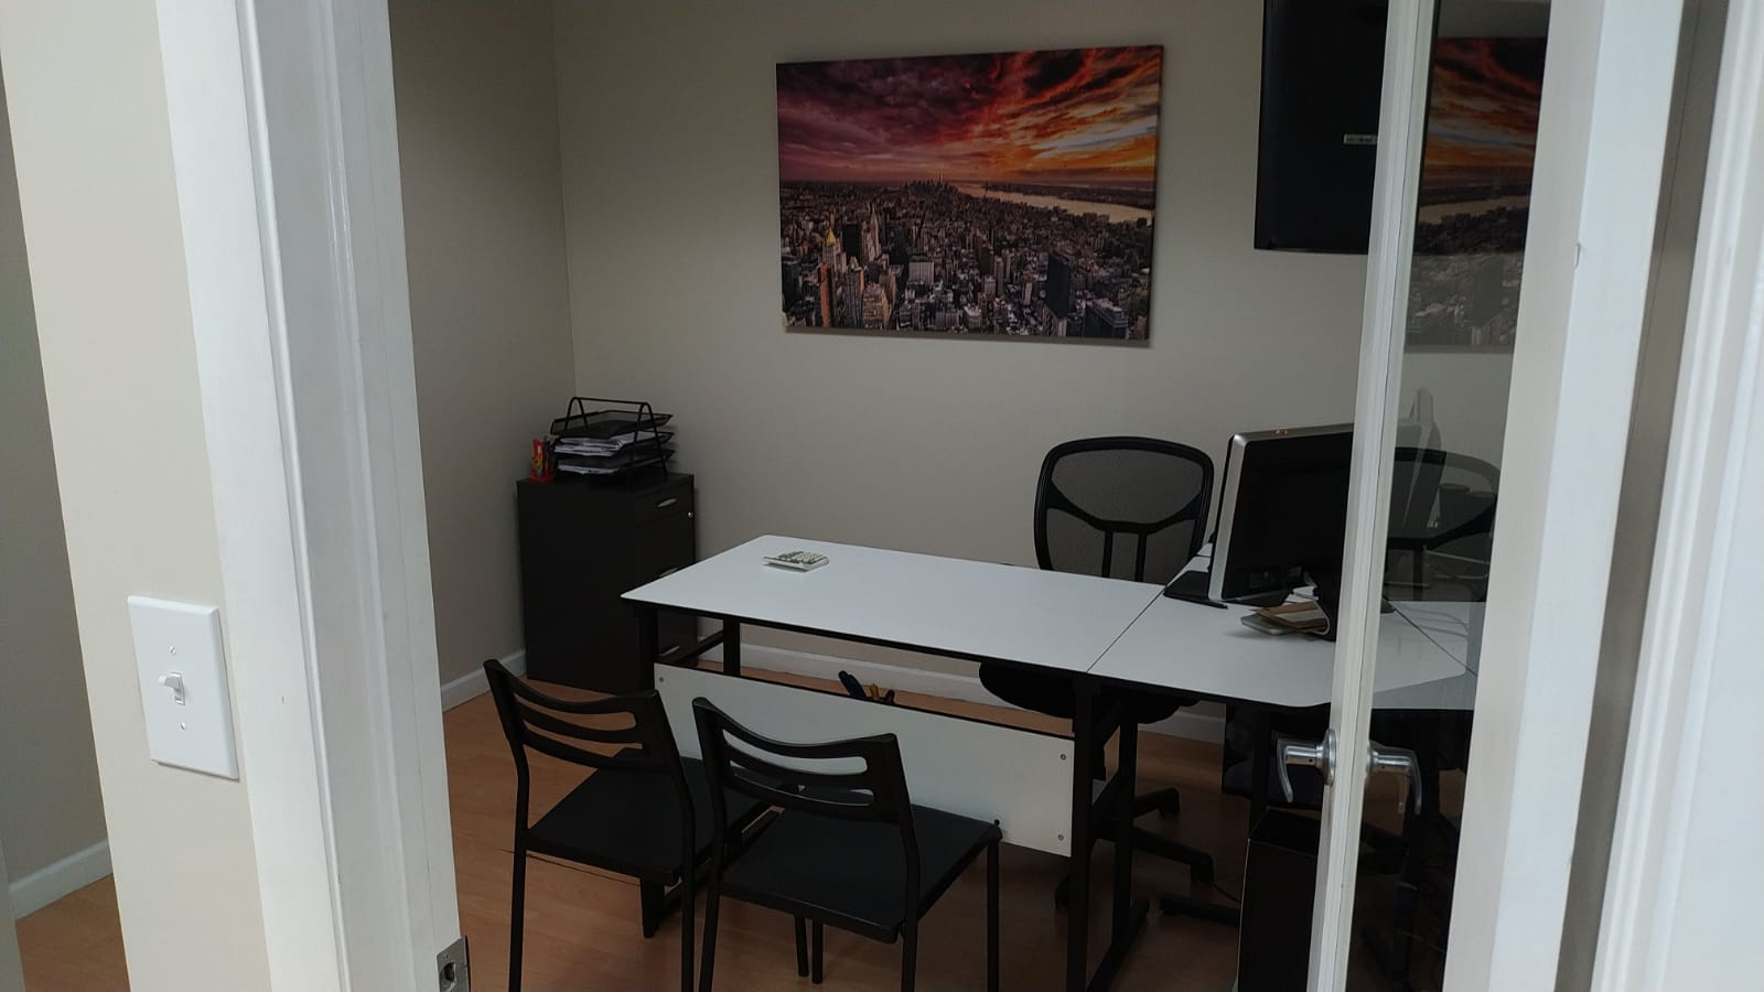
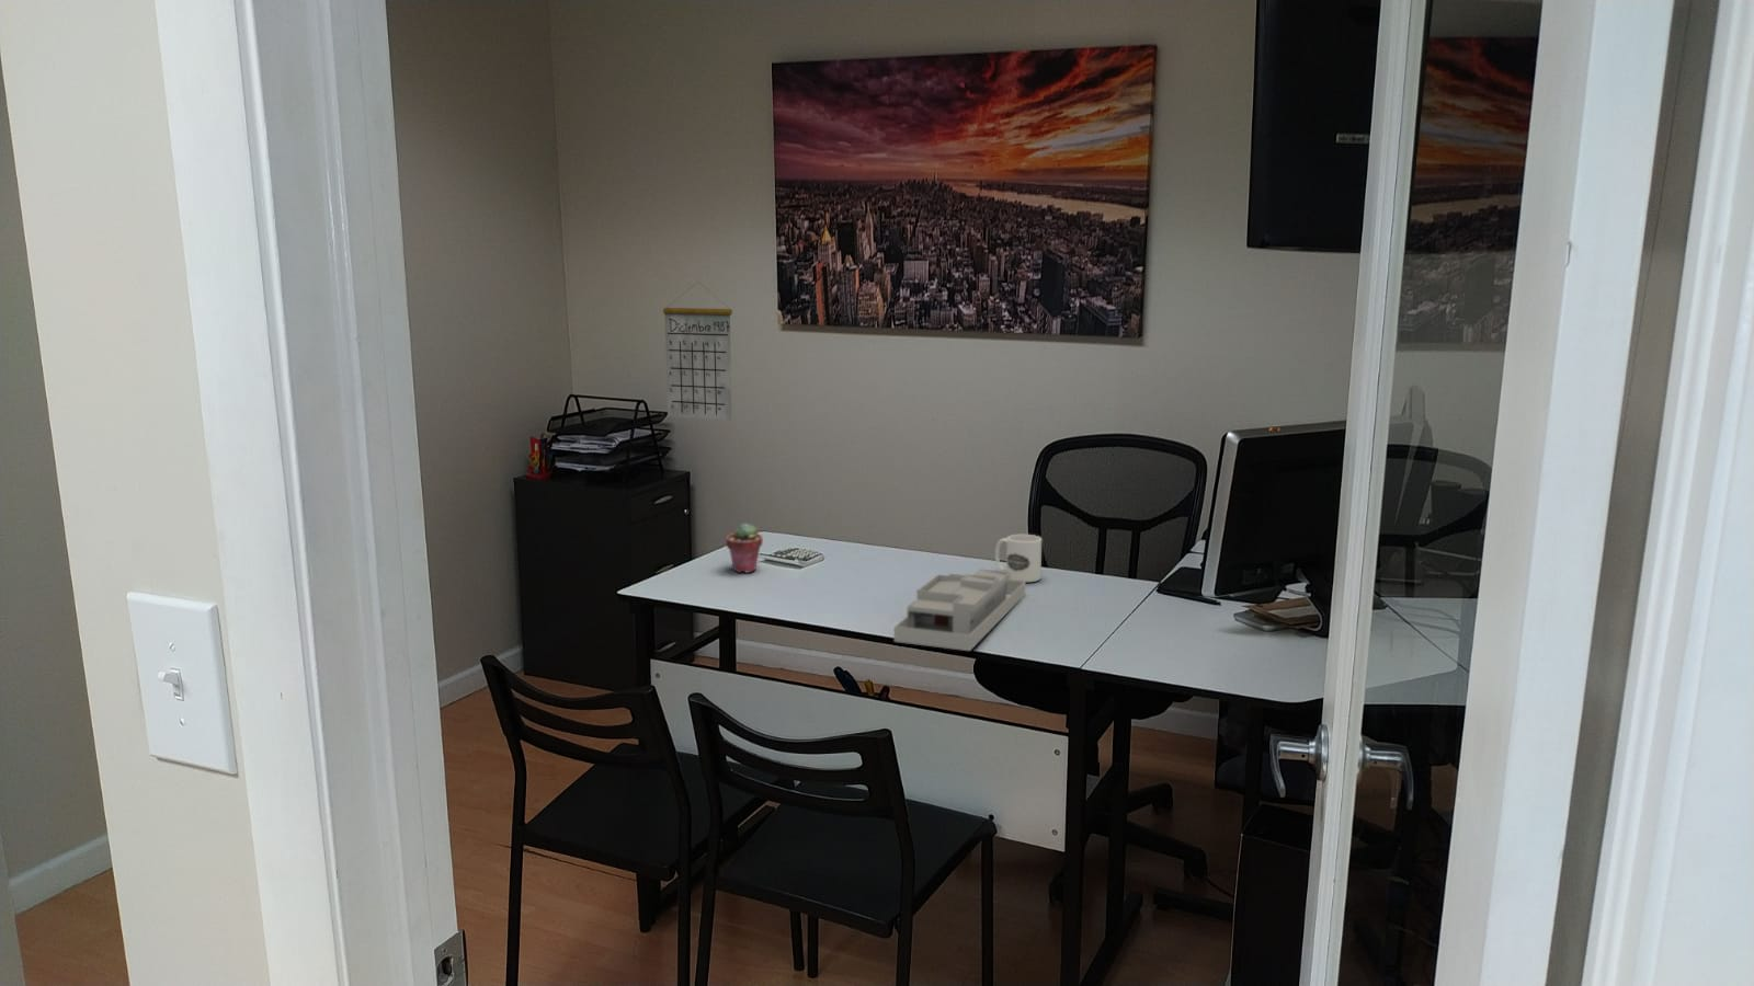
+ mug [994,533,1042,583]
+ potted succulent [725,521,764,574]
+ calendar [663,281,734,421]
+ desk organizer [894,567,1026,651]
